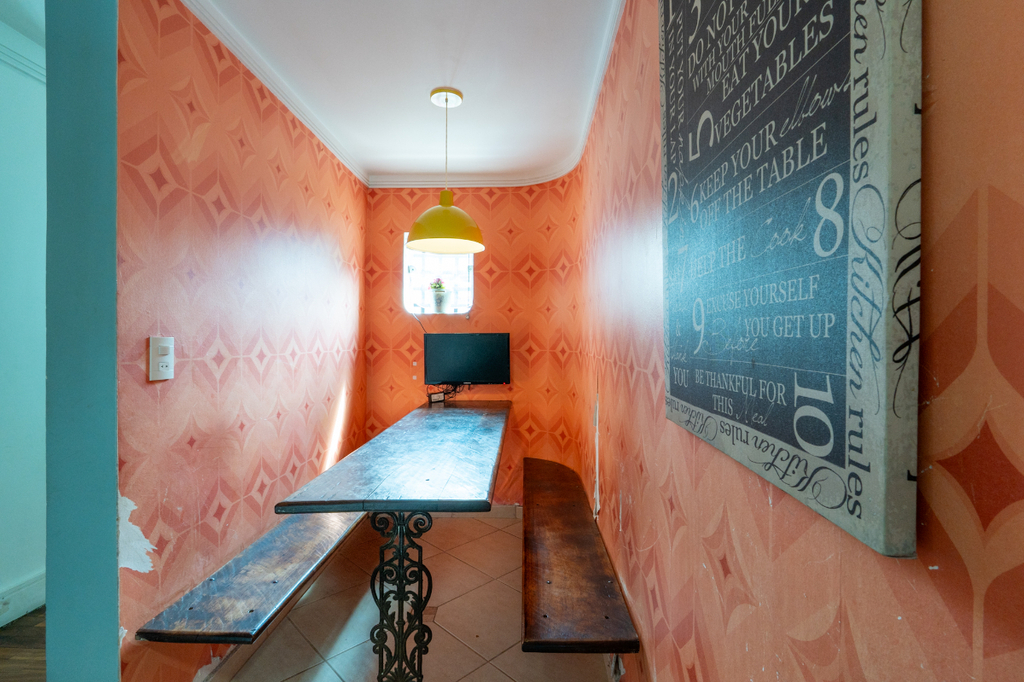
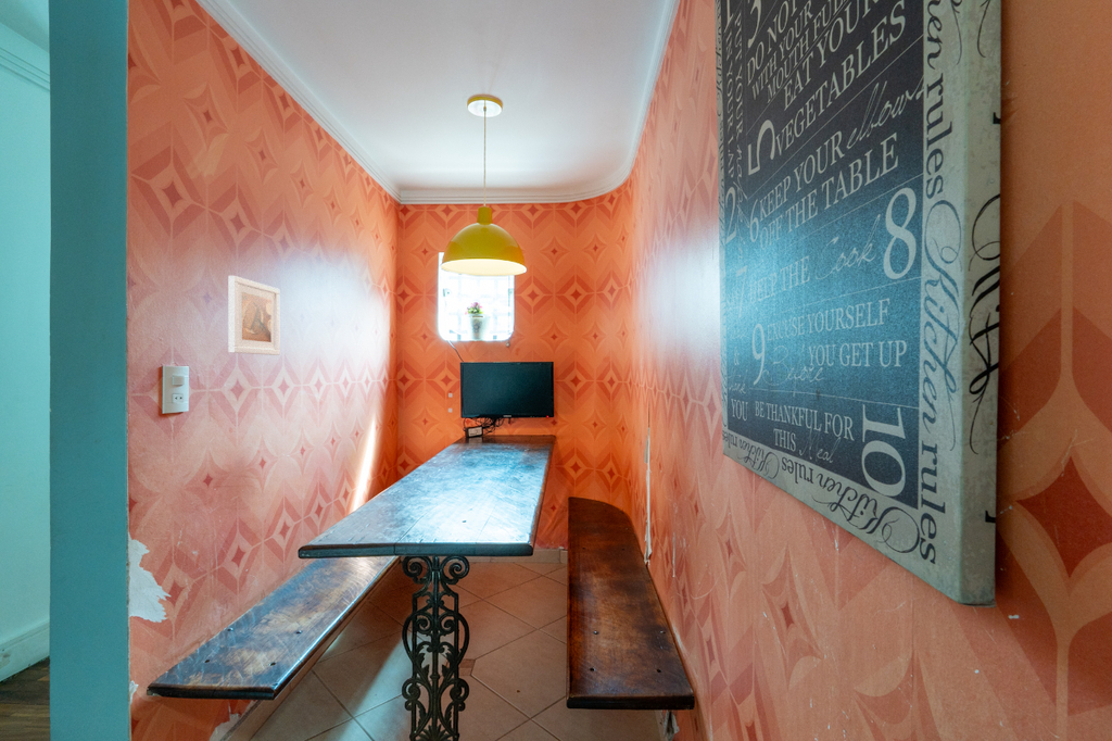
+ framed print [227,275,280,356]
